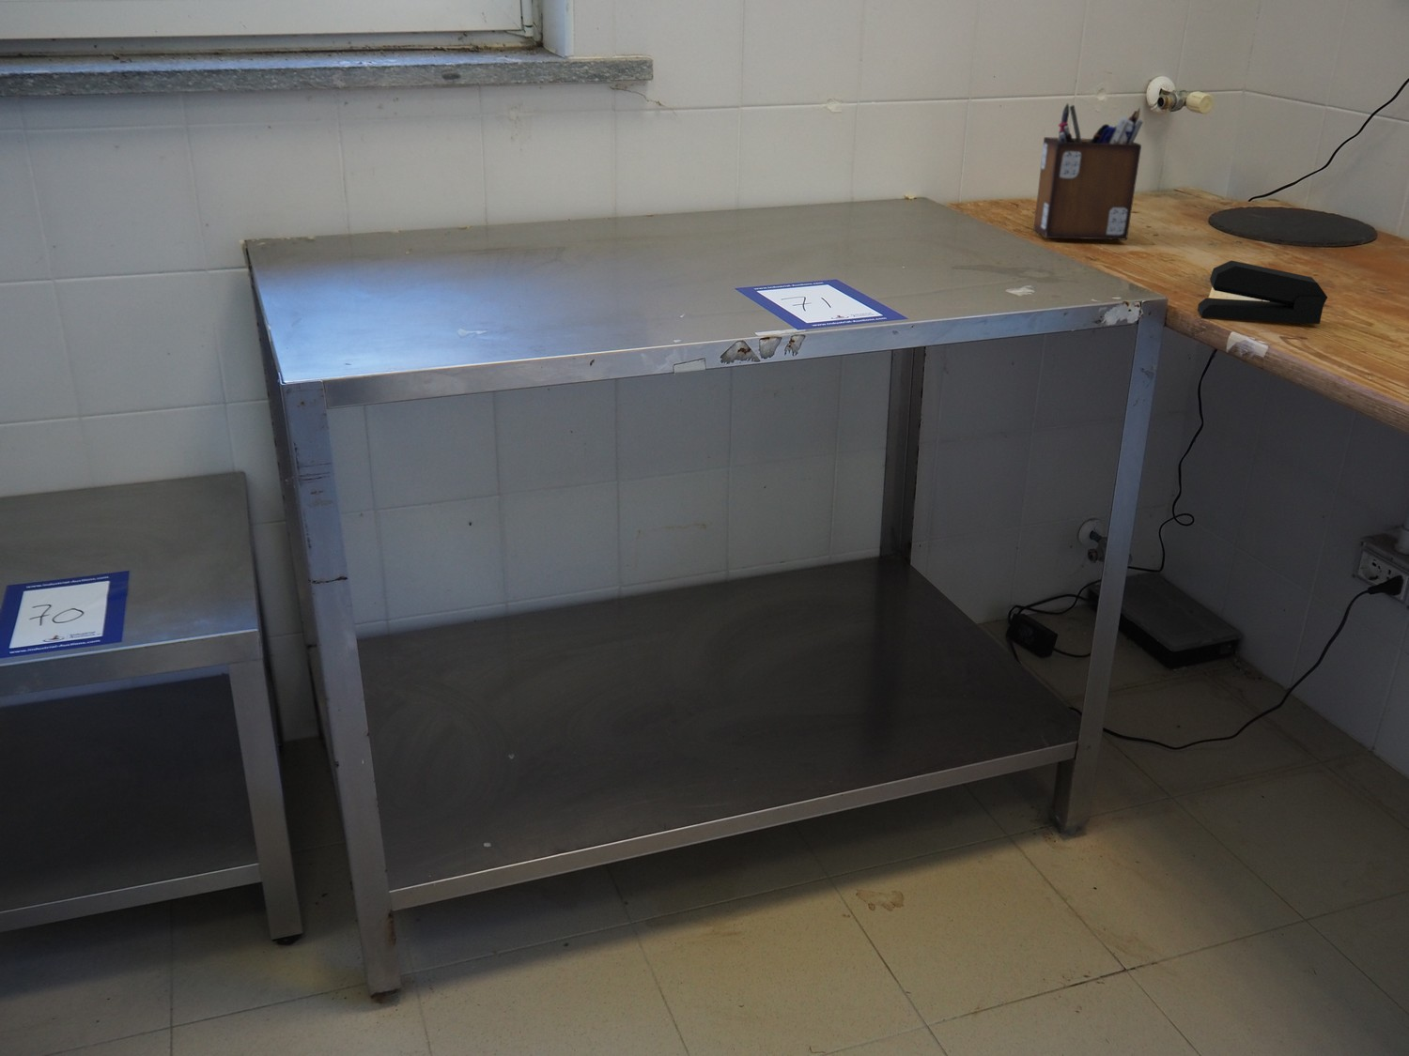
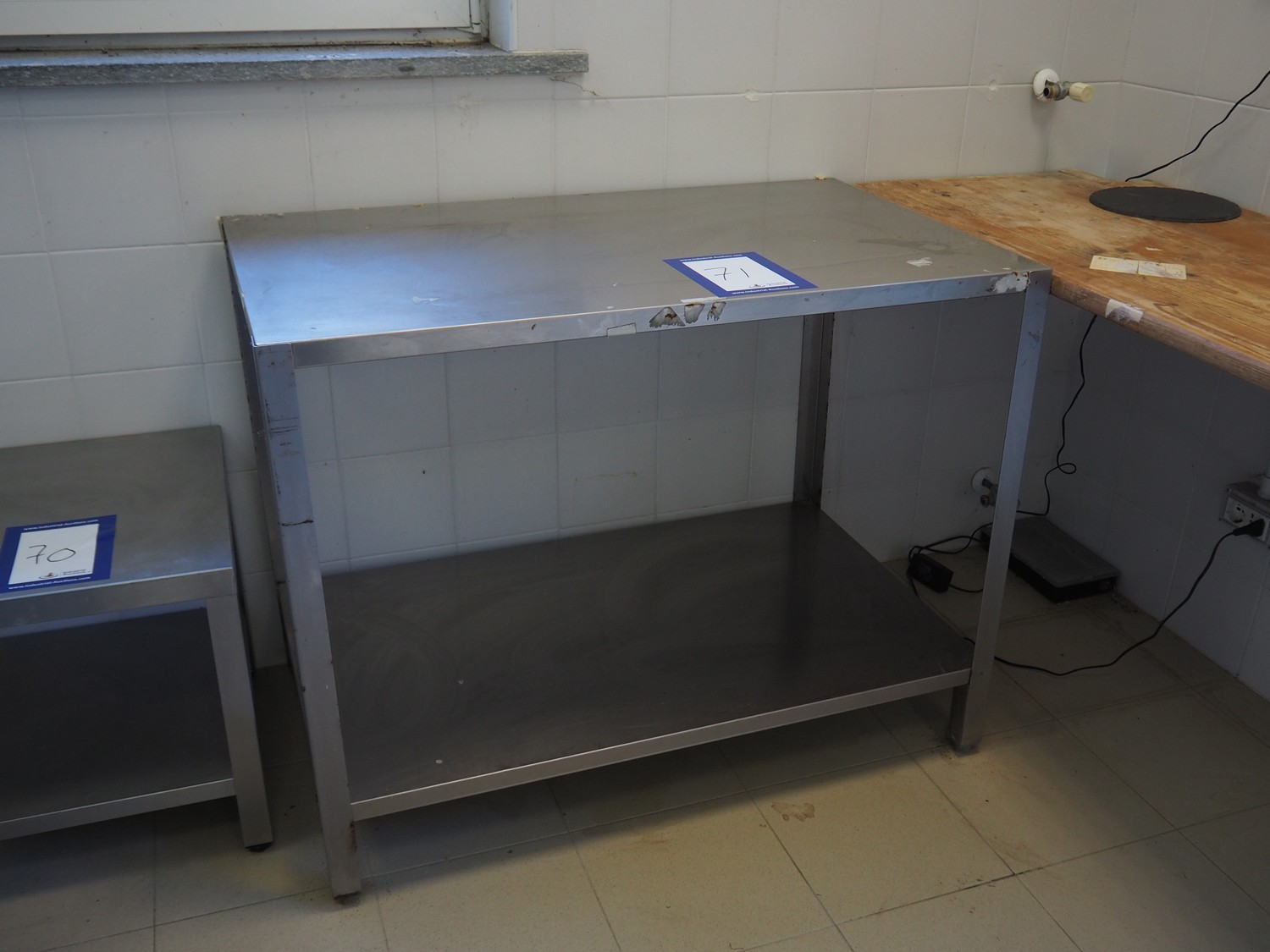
- stapler [1197,260,1328,325]
- desk organizer [1033,102,1144,241]
